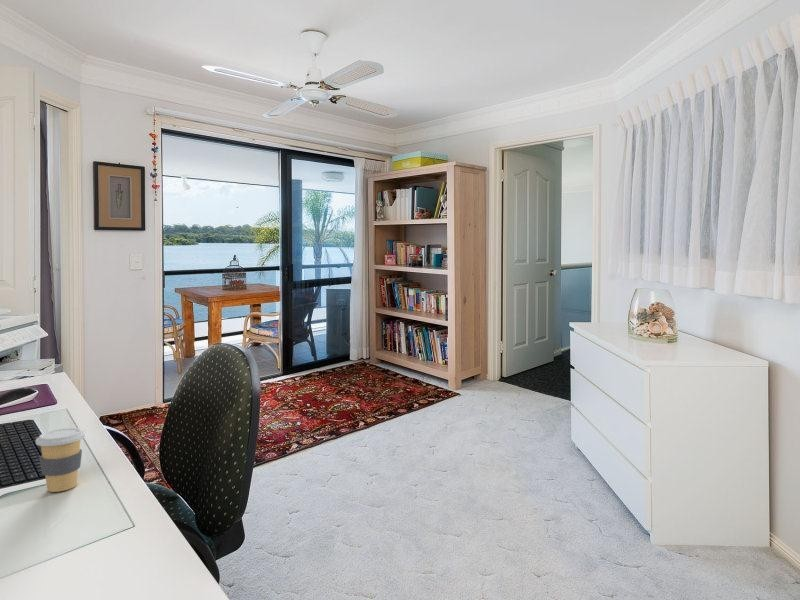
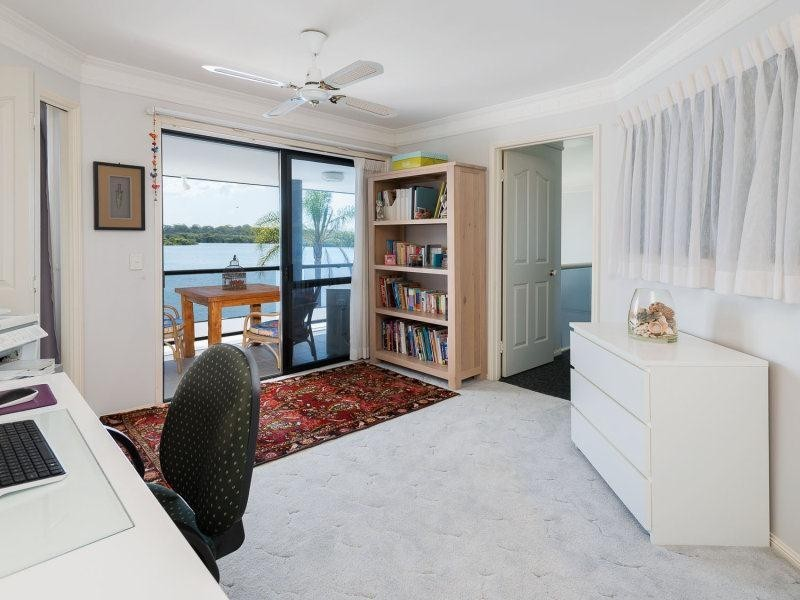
- coffee cup [35,427,86,493]
